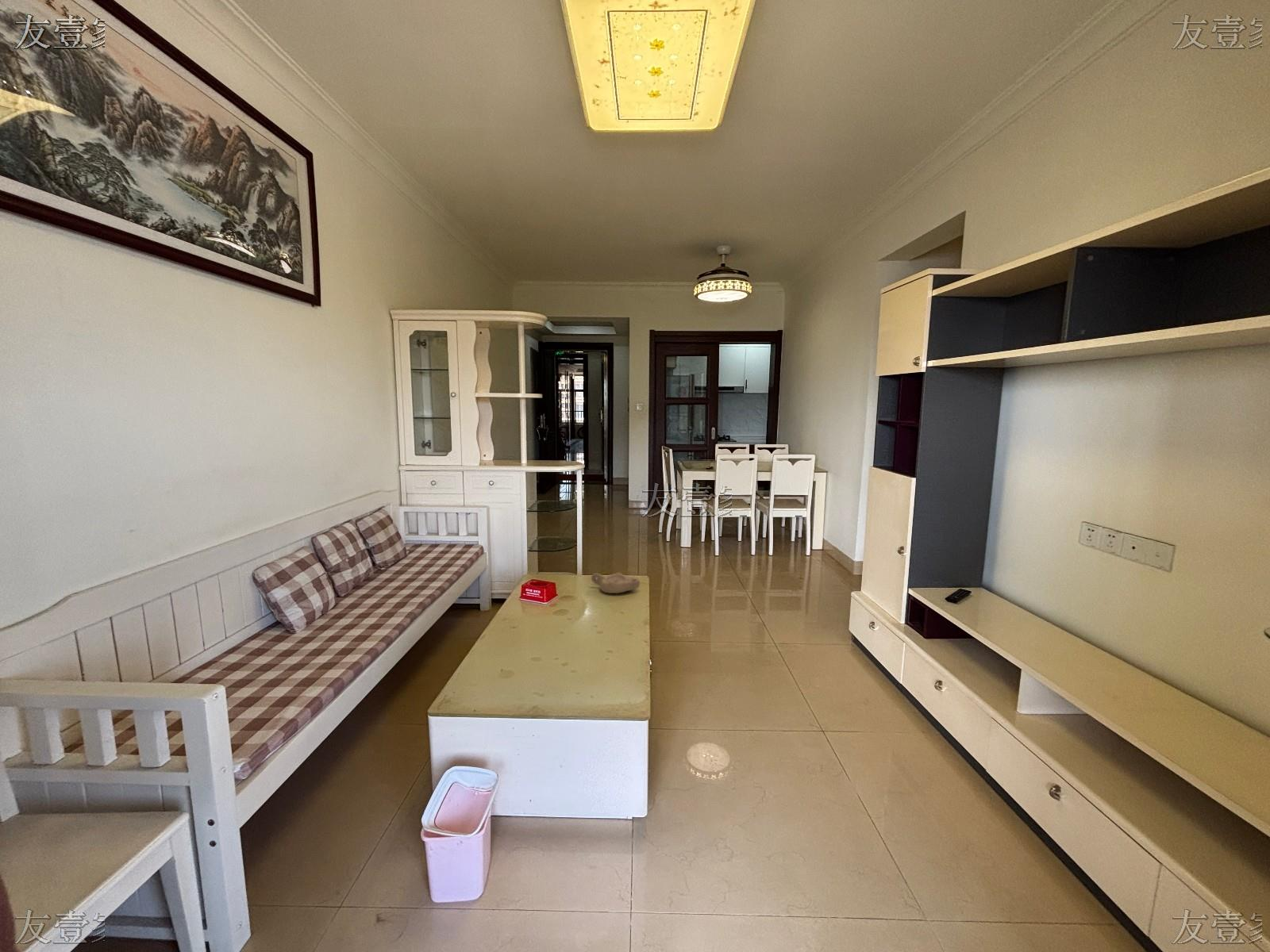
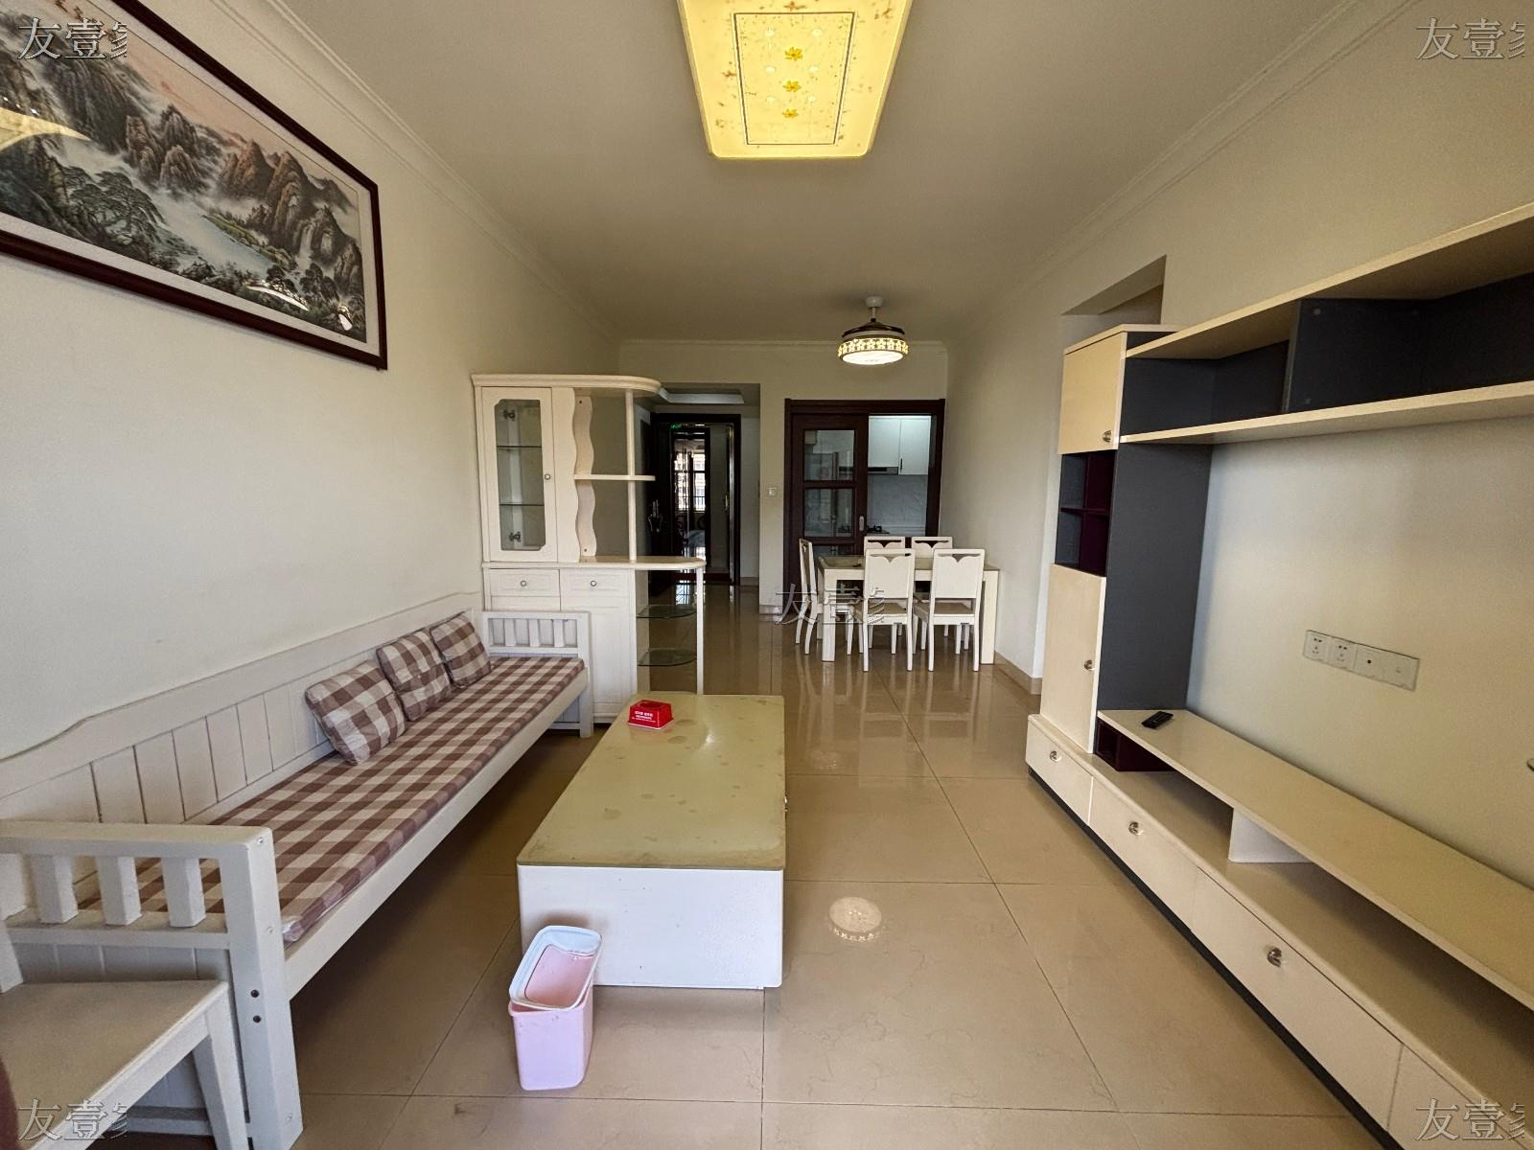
- bowl [591,572,641,594]
